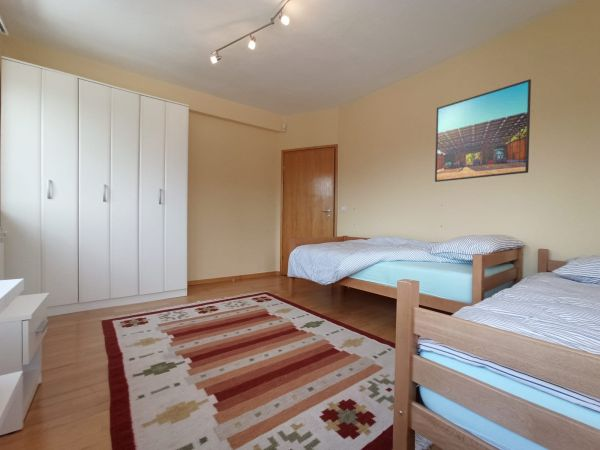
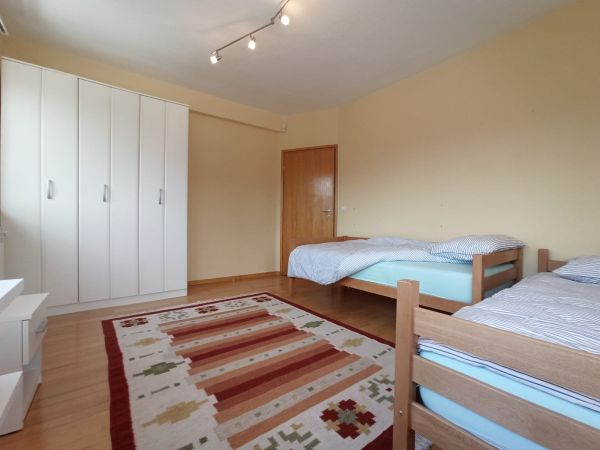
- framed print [434,78,532,183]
